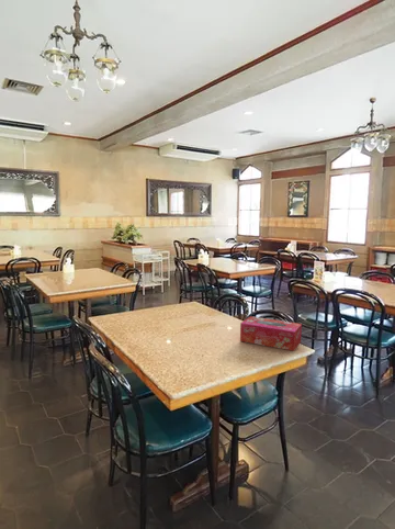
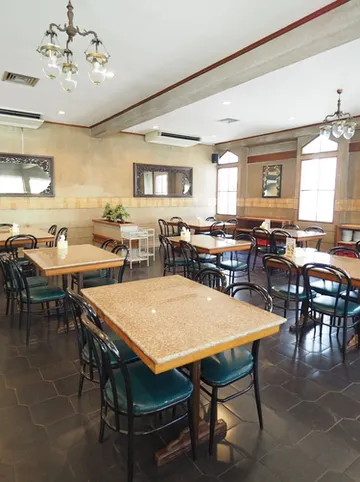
- tissue box [239,315,303,352]
